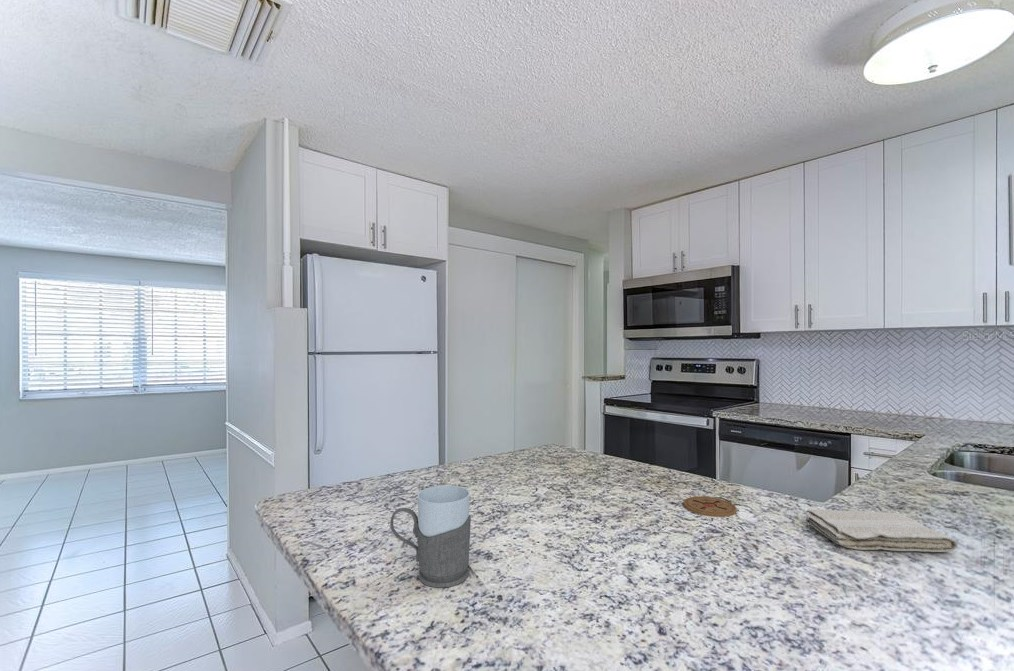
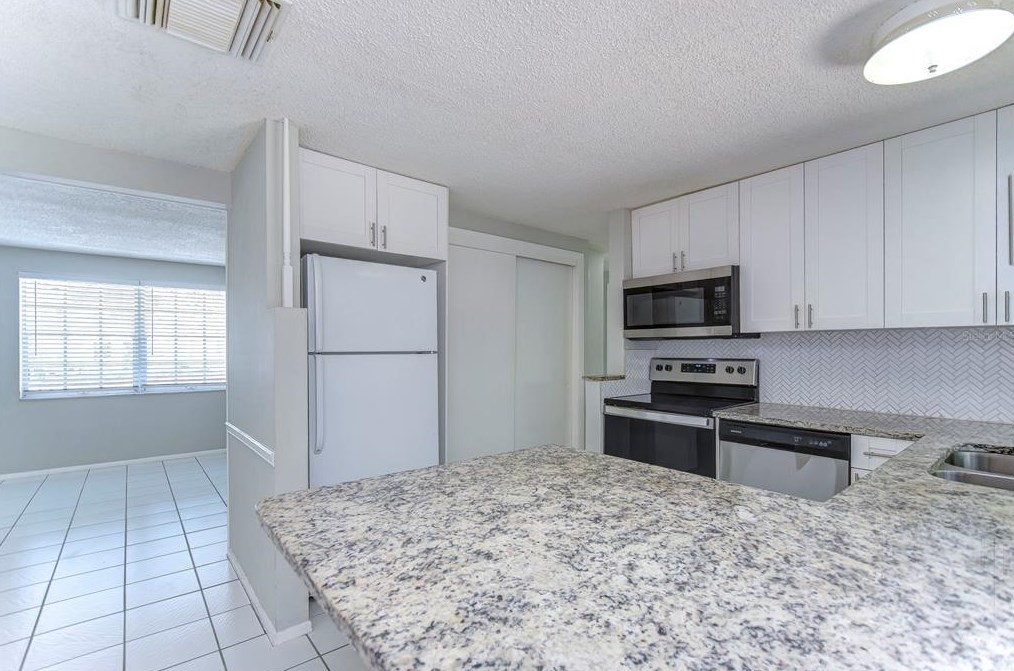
- mug [389,485,472,589]
- coaster [682,495,738,518]
- washcloth [805,508,959,553]
